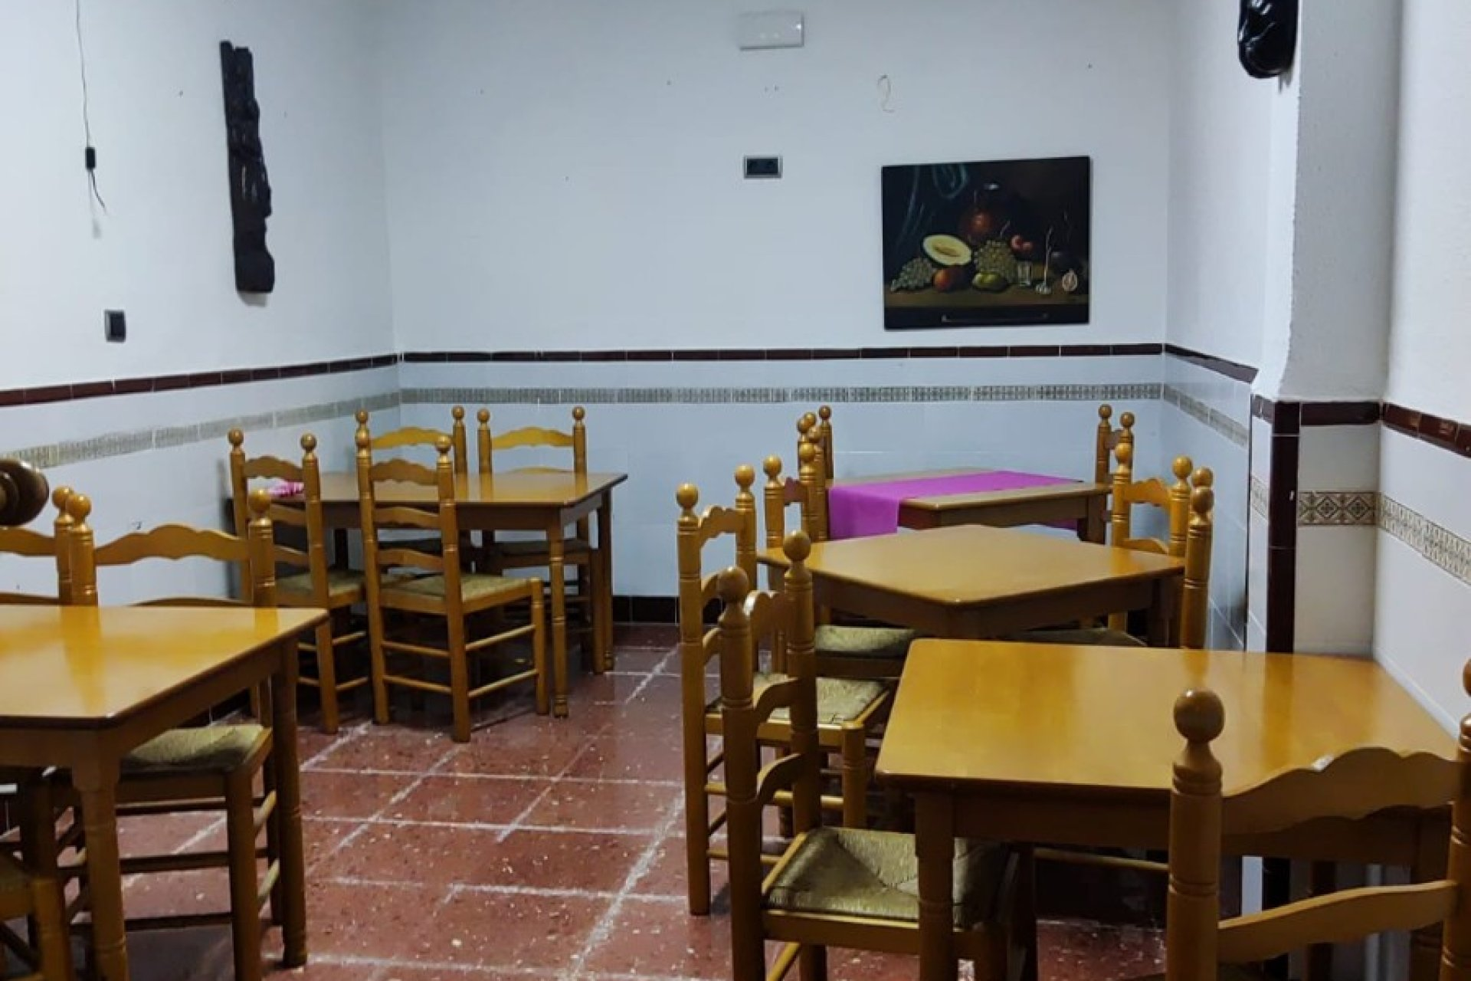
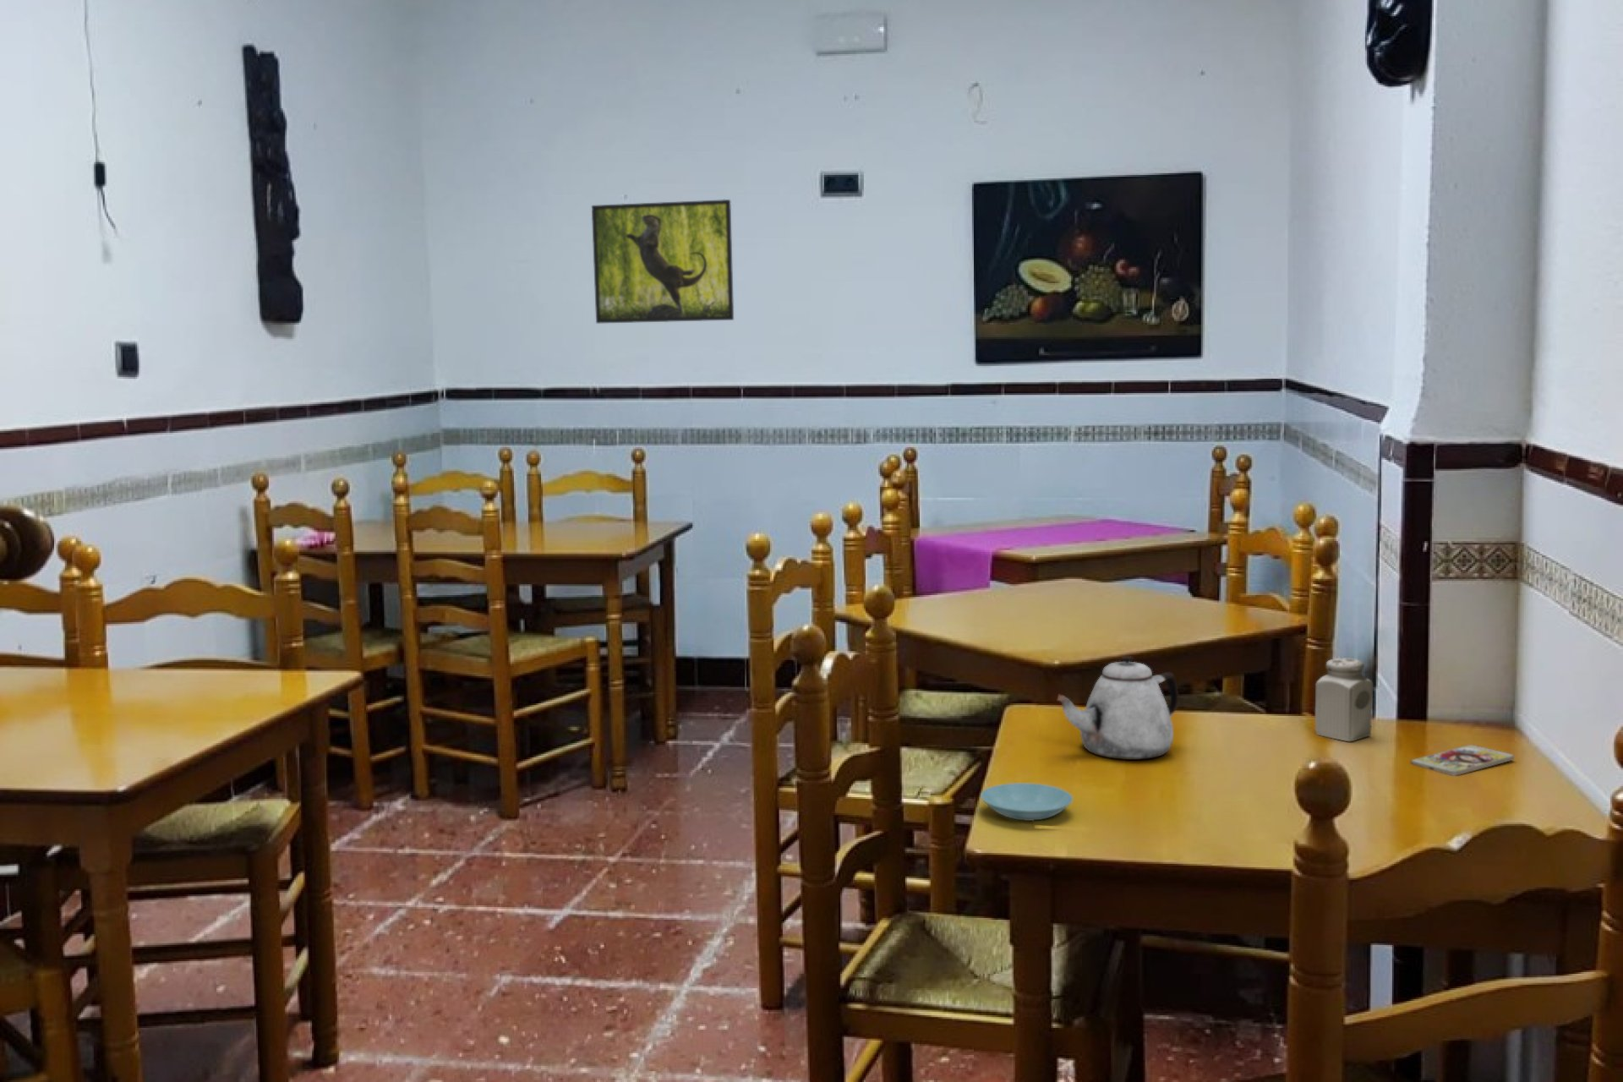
+ saucer [979,781,1074,821]
+ teapot [1057,655,1180,761]
+ salt shaker [1315,657,1374,743]
+ smartphone [1410,744,1514,776]
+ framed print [591,199,734,325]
